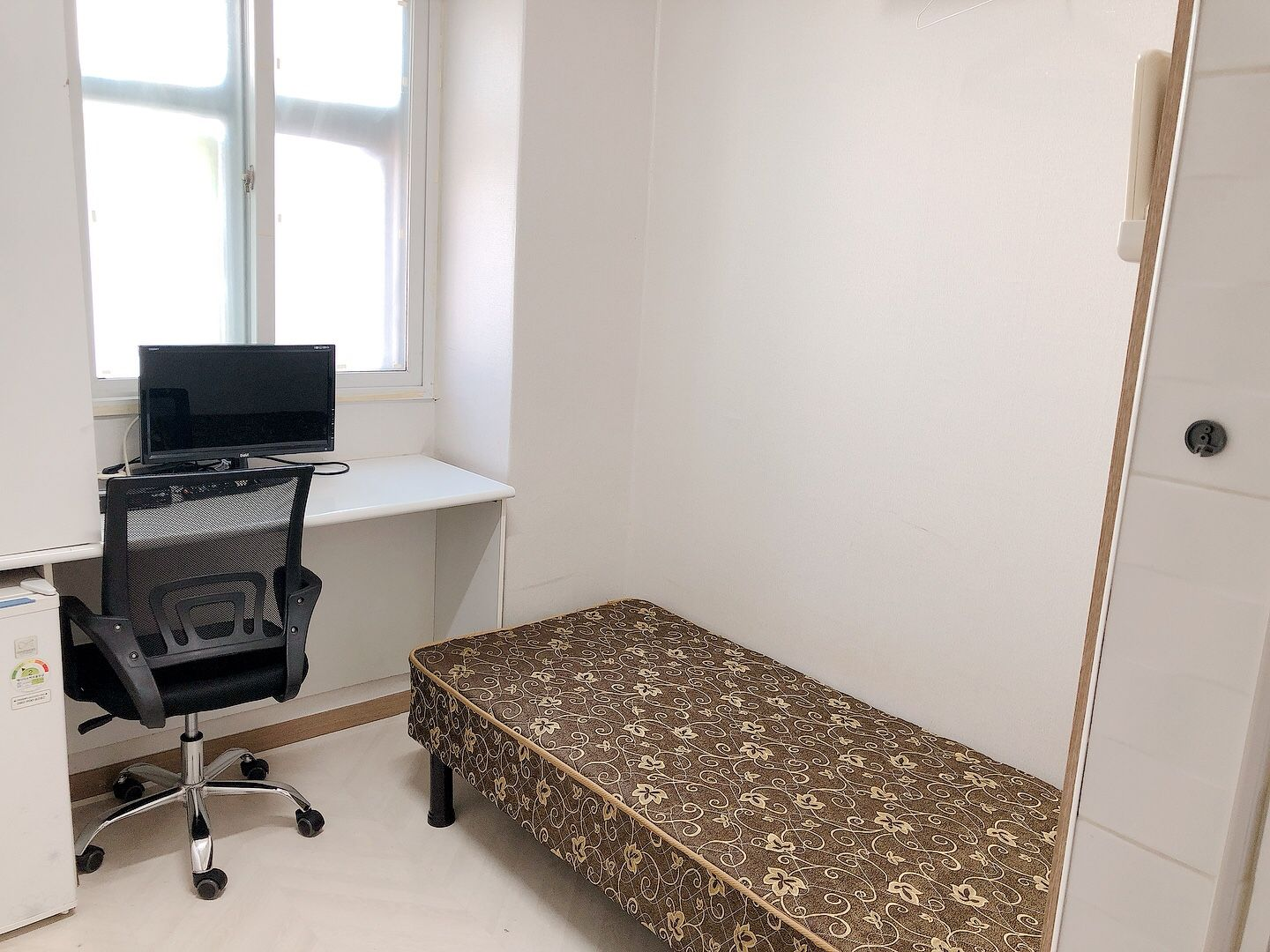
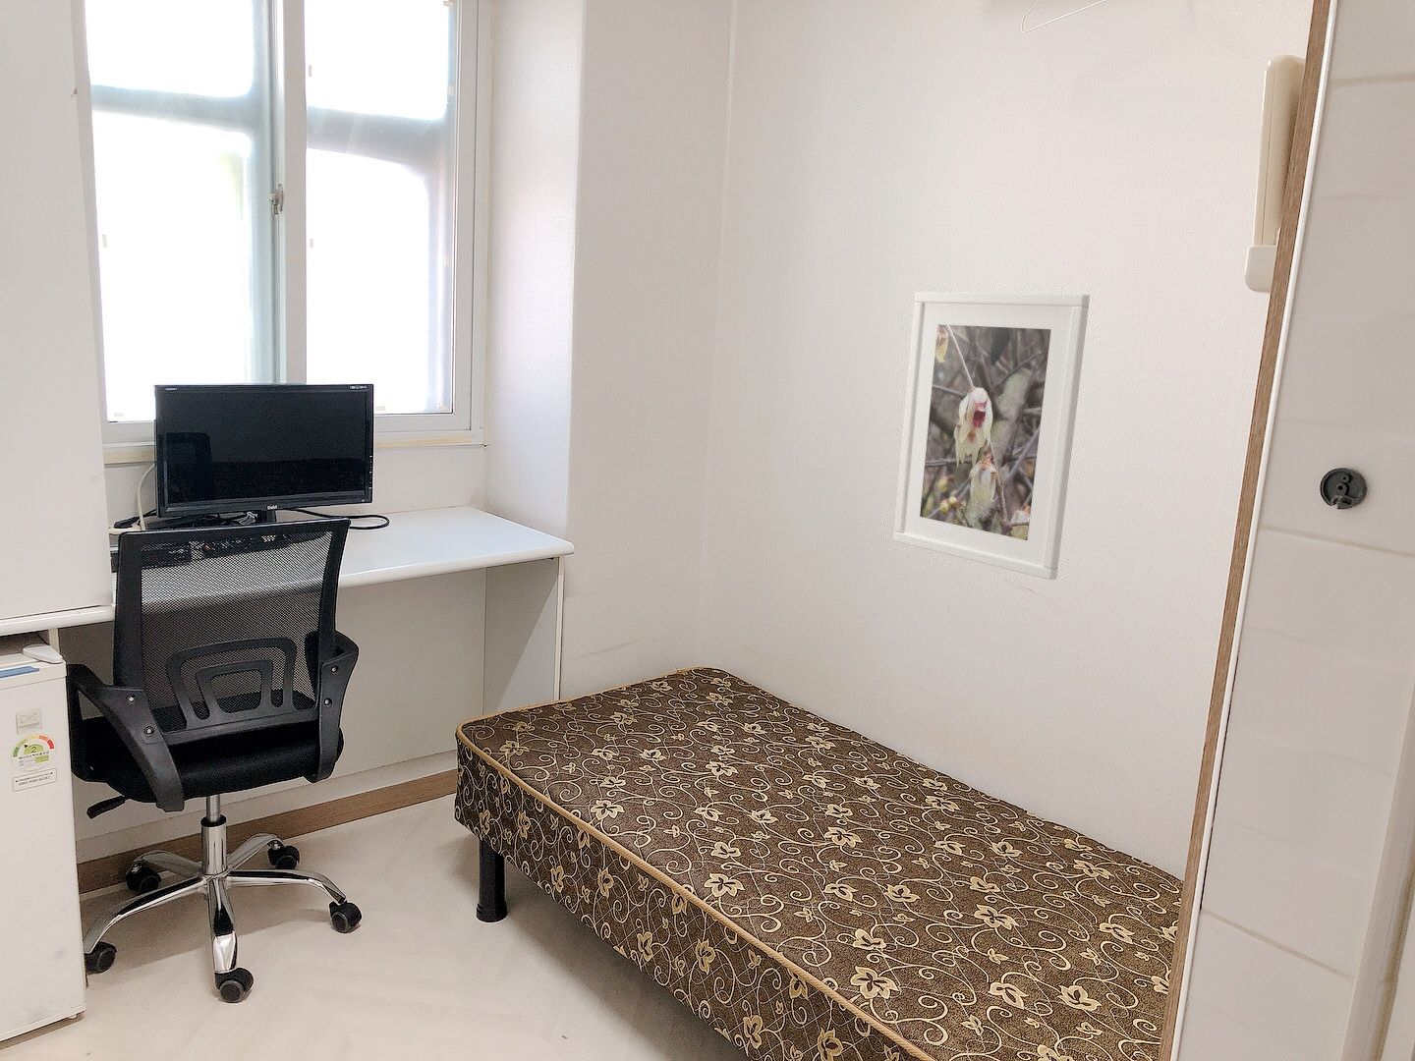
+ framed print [892,291,1091,581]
